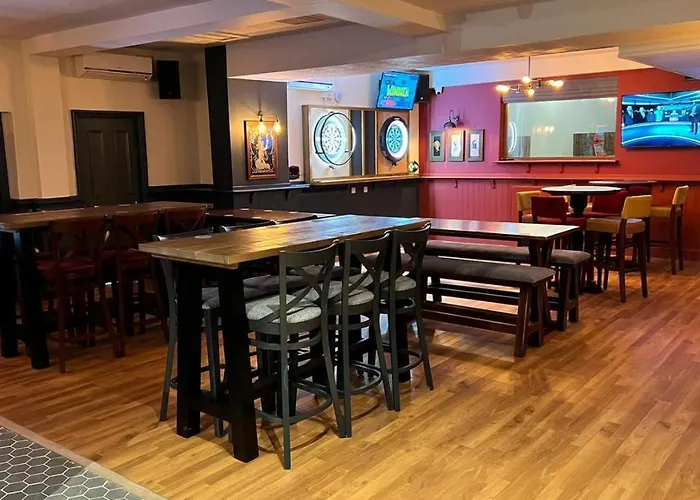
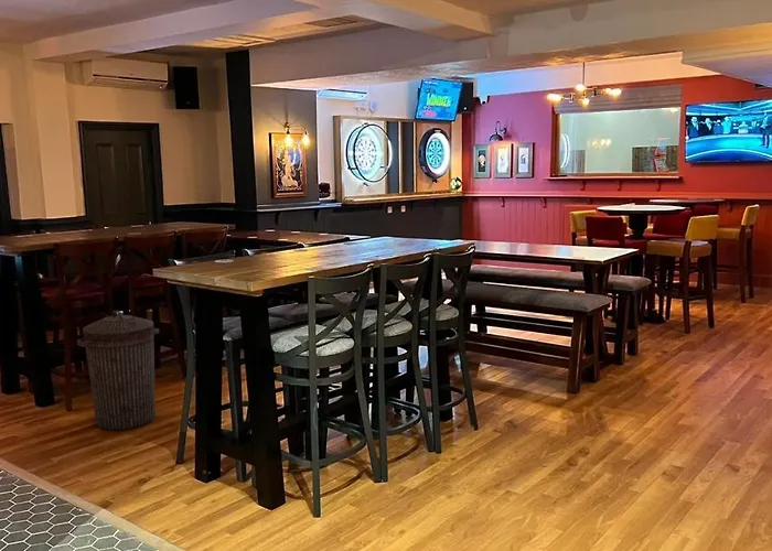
+ trash can [76,310,160,431]
